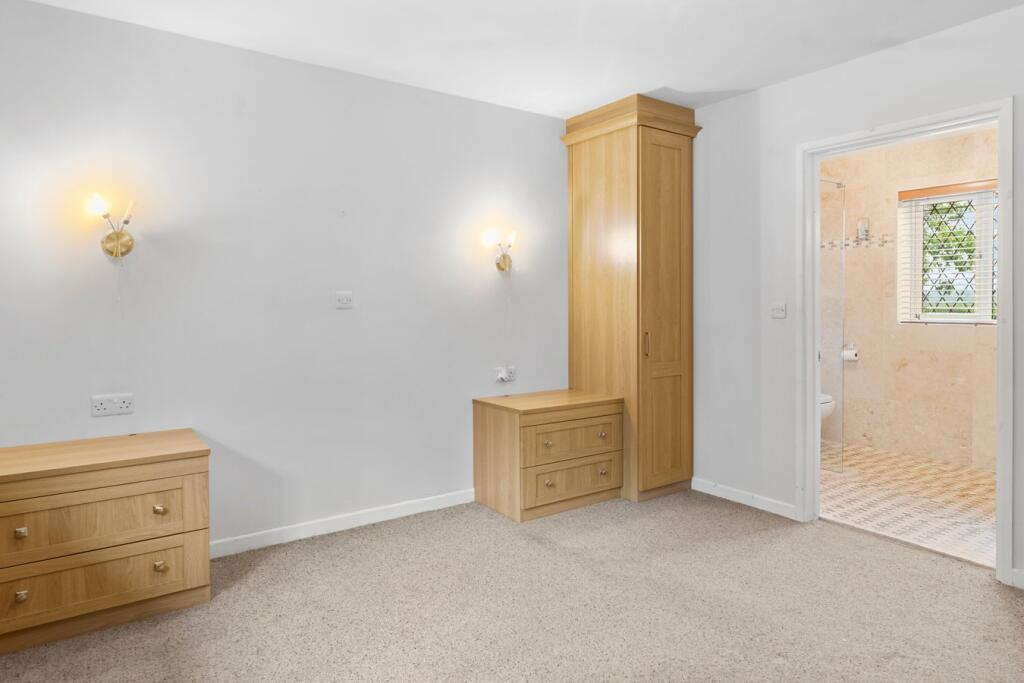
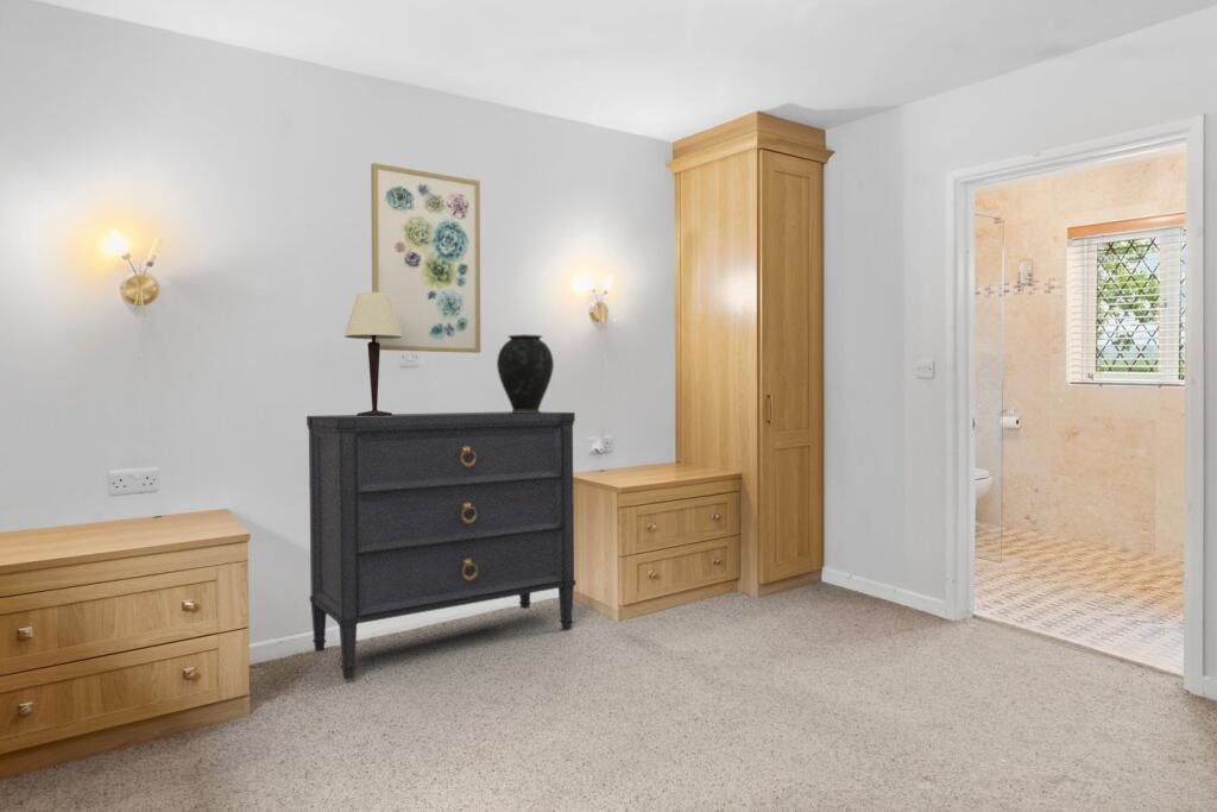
+ wall art [370,162,481,354]
+ table lamp [343,291,403,416]
+ dresser [305,410,576,680]
+ vase [496,333,555,413]
